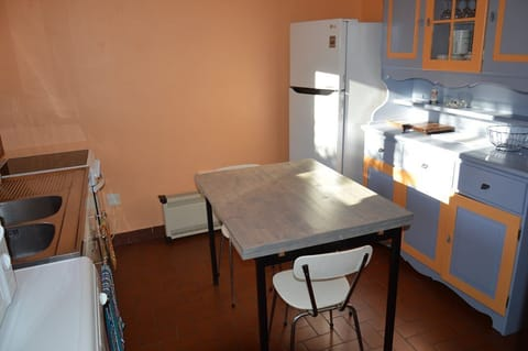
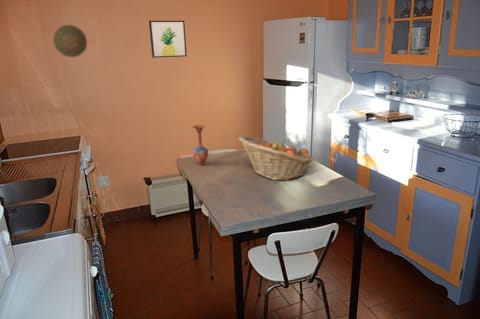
+ decorative plate [52,24,88,58]
+ fruit basket [238,135,315,181]
+ vase [191,124,209,166]
+ wall art [148,20,188,59]
